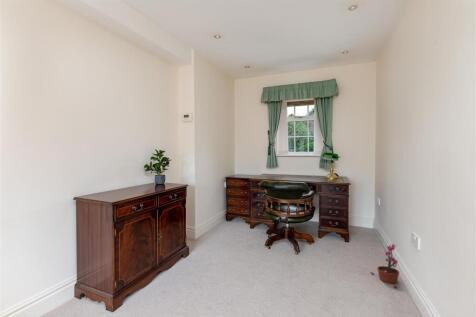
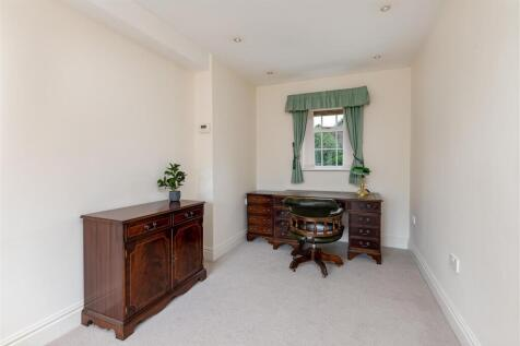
- potted plant [370,243,400,288]
